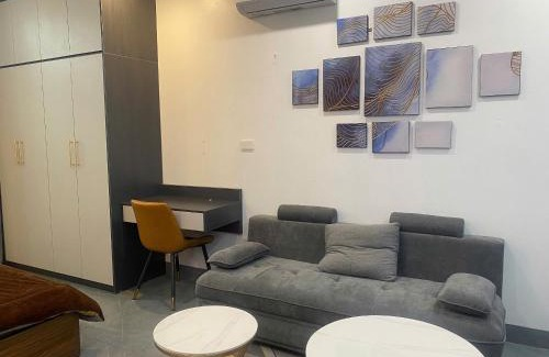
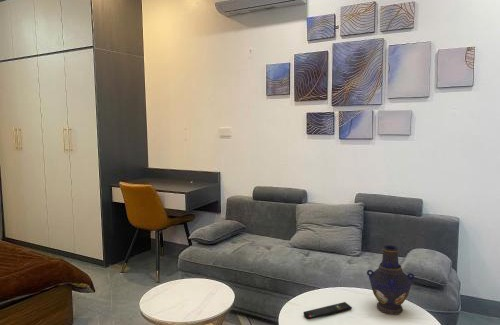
+ remote control [302,301,353,320]
+ vase [366,244,415,315]
